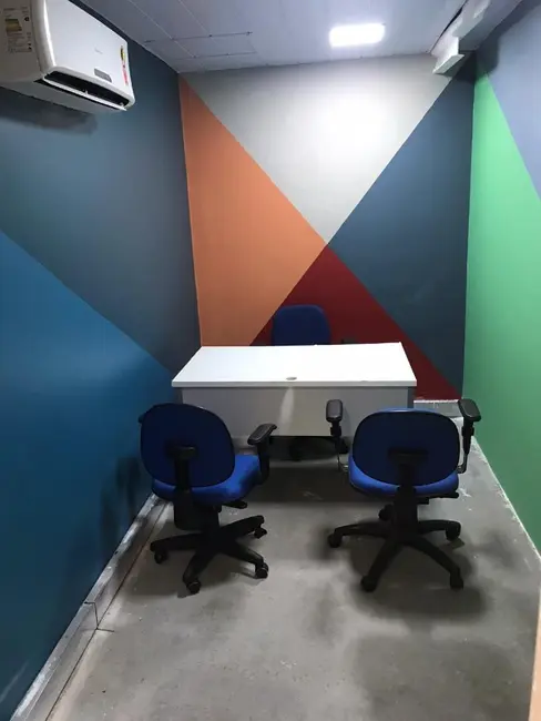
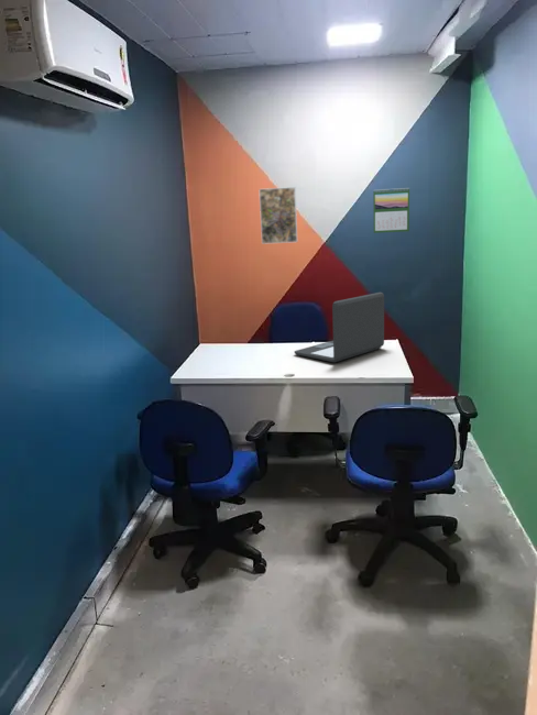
+ laptop [293,292,385,363]
+ calendar [372,187,410,234]
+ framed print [257,186,298,245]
